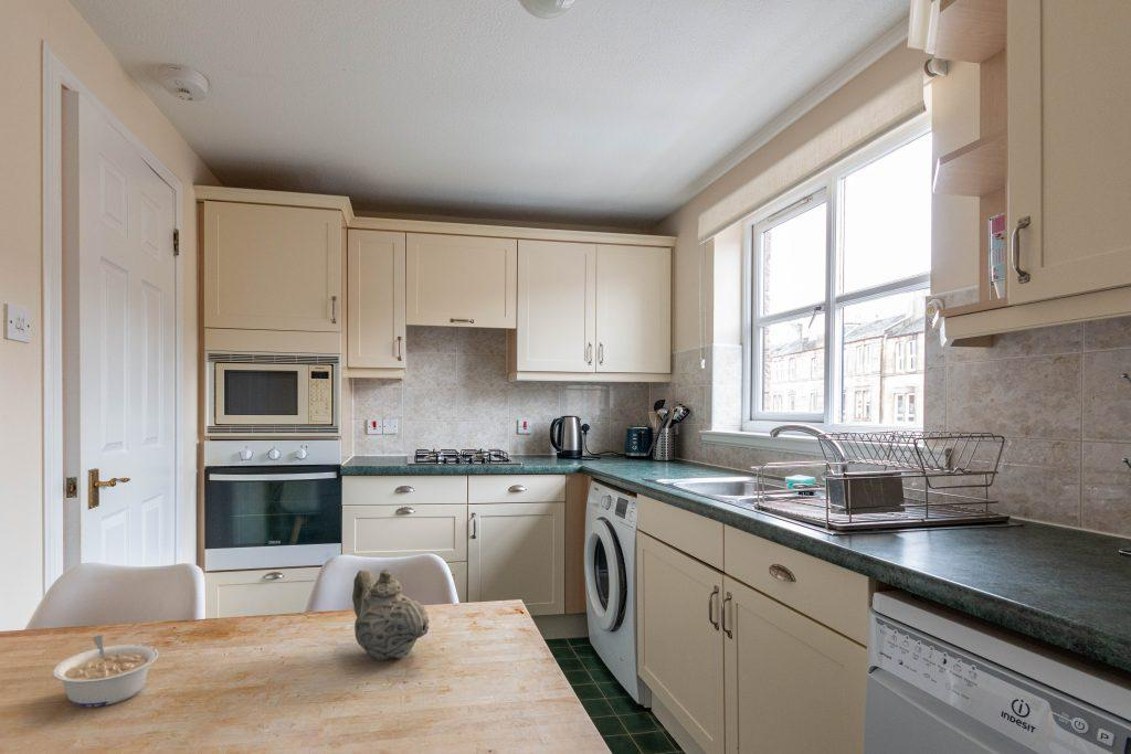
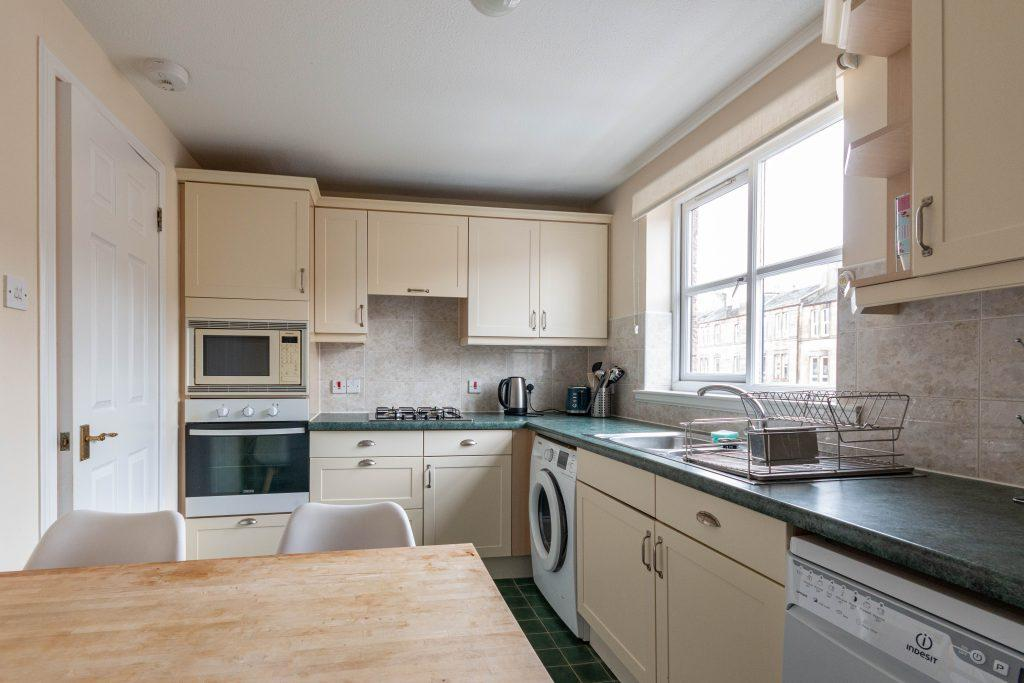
- legume [52,634,159,708]
- teapot [351,567,430,661]
